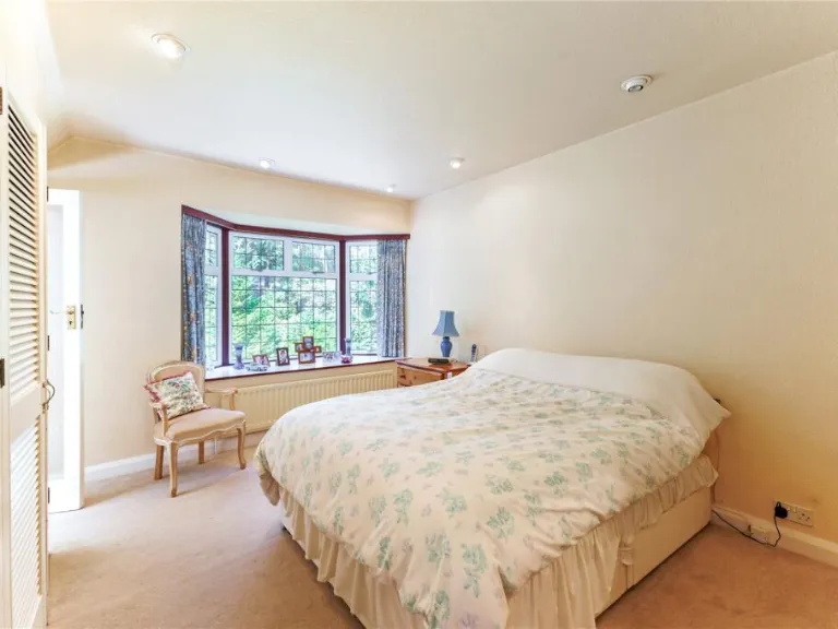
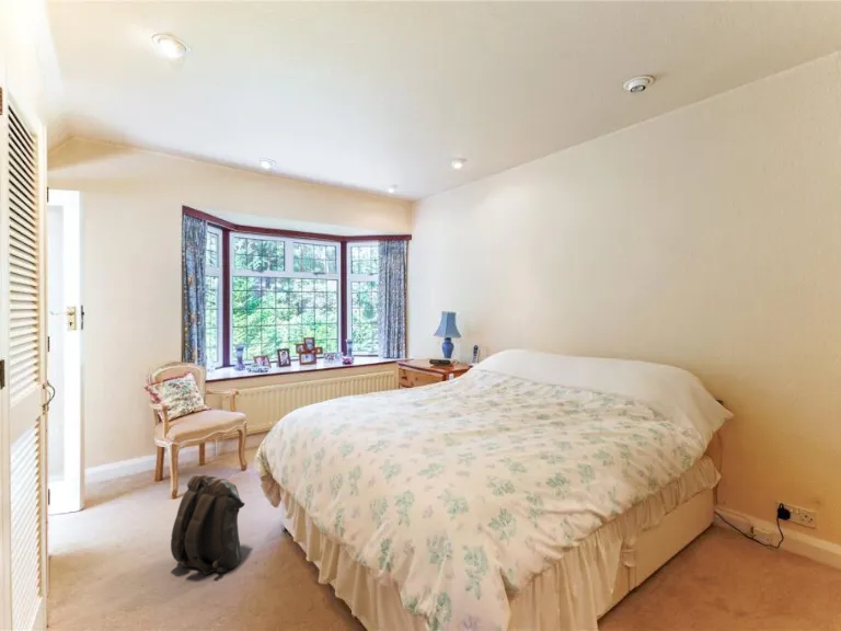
+ backpack [170,473,245,576]
